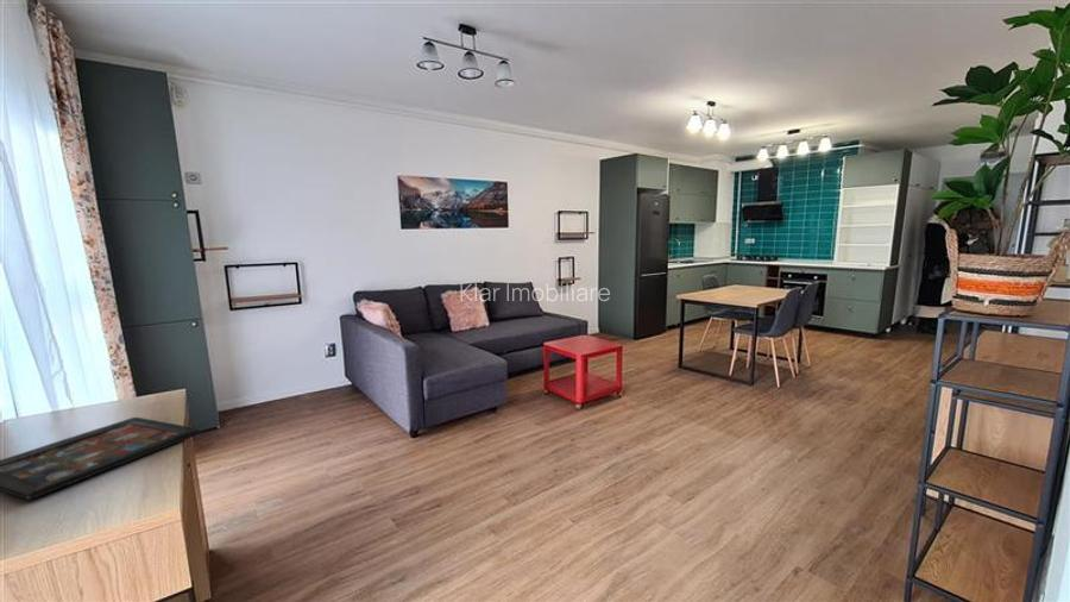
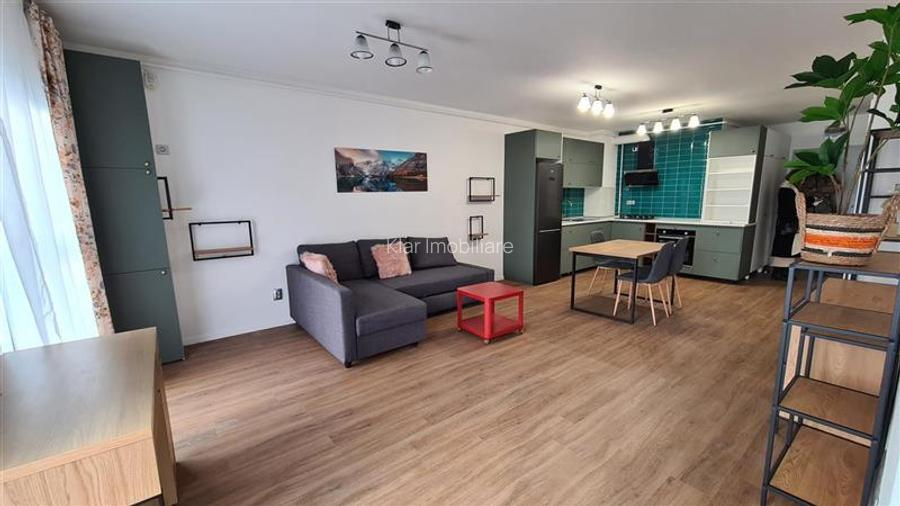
- decorative tray [0,416,200,501]
